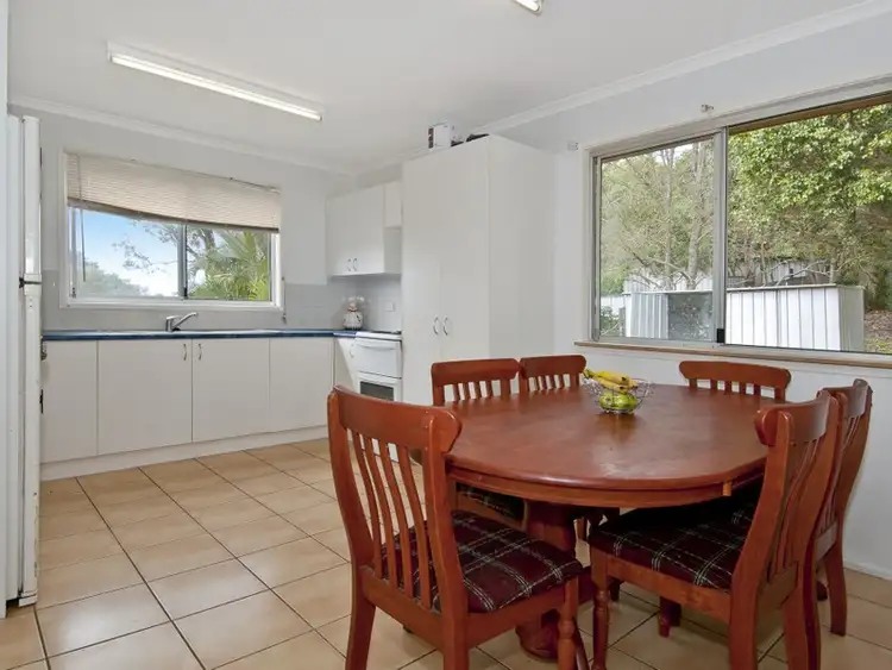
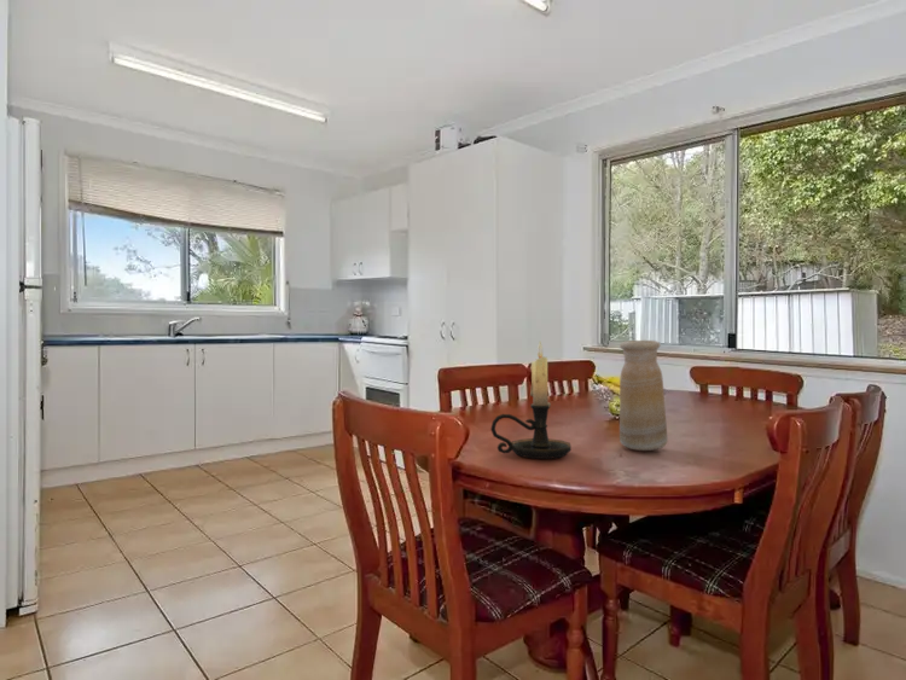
+ vase [618,339,669,452]
+ candle holder [489,341,573,460]
